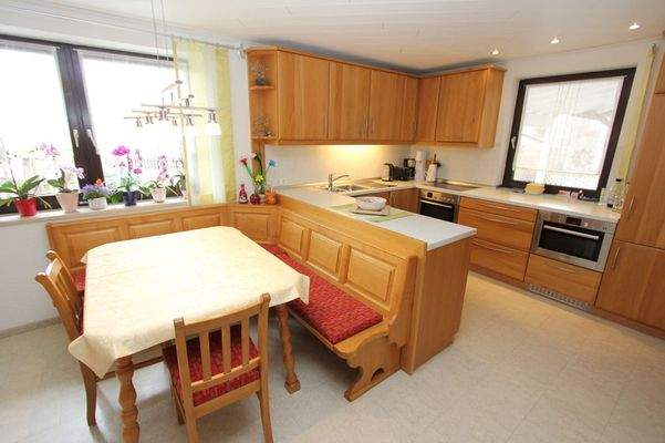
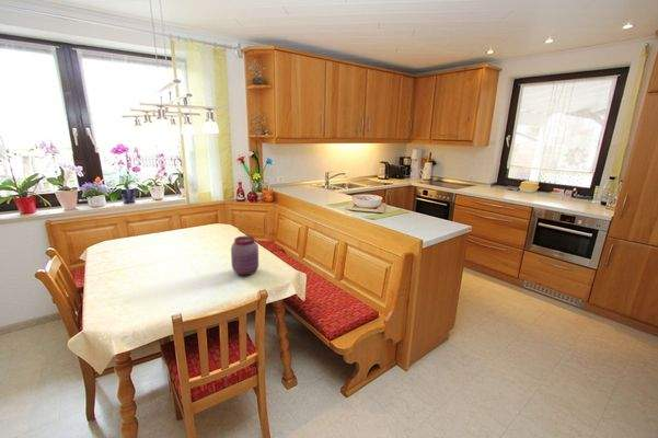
+ jar [230,234,259,276]
